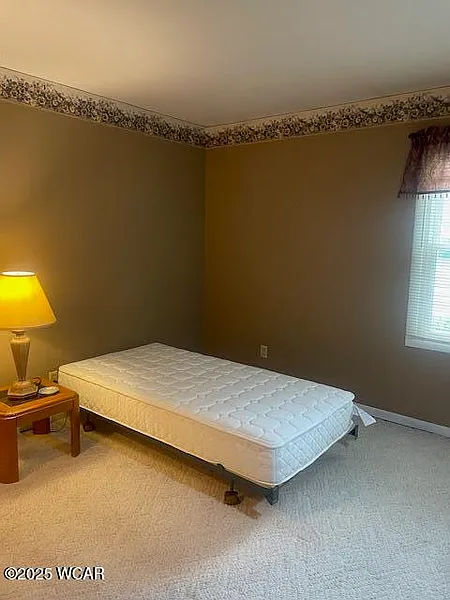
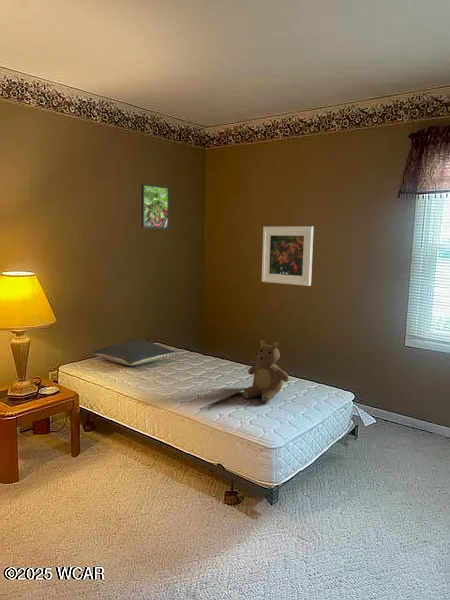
+ teddy bear [242,338,290,403]
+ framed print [261,225,314,287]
+ pillow [91,339,177,367]
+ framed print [140,183,170,230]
